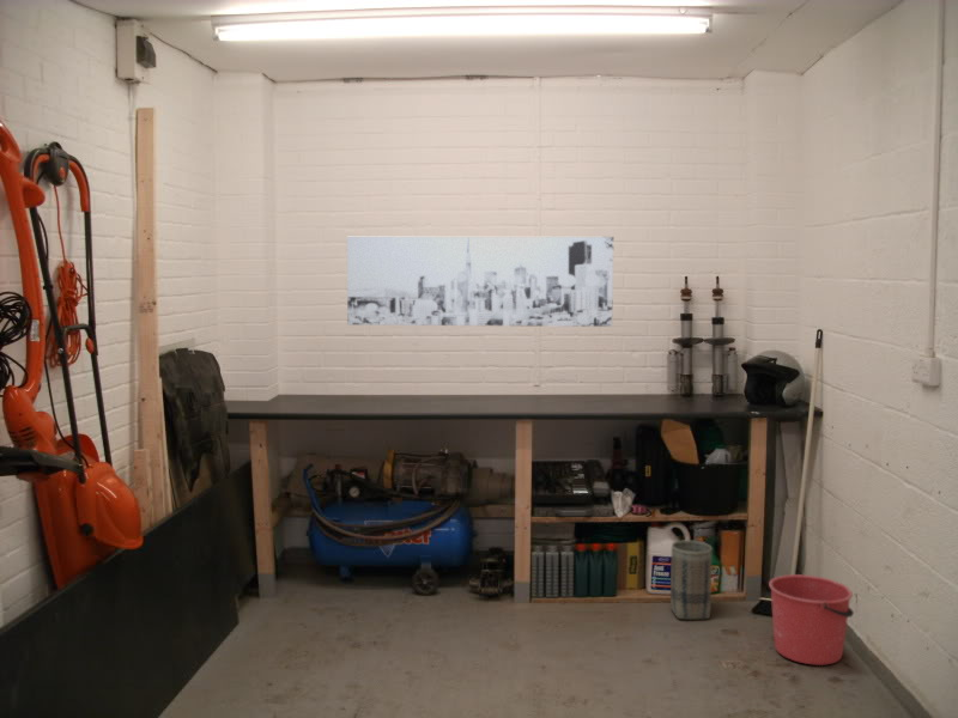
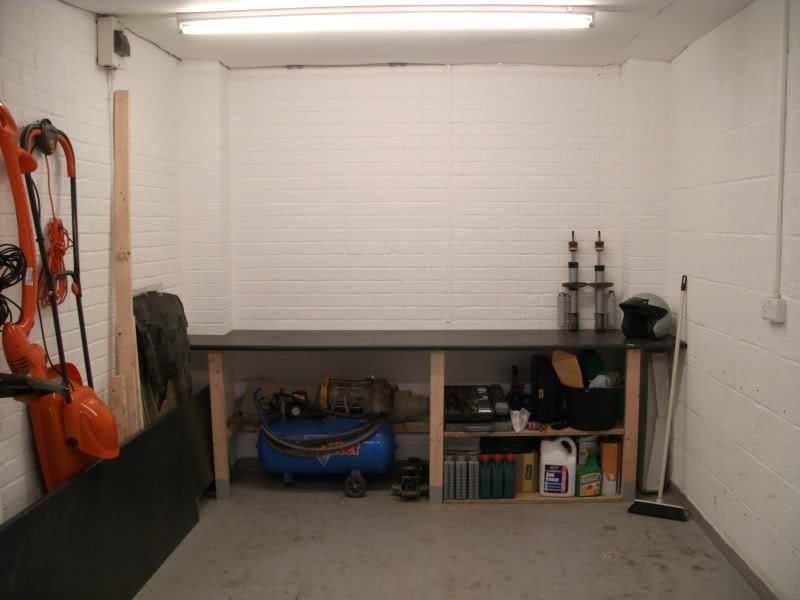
- bucket [768,573,855,667]
- basket [669,540,714,621]
- wall art [346,236,614,328]
